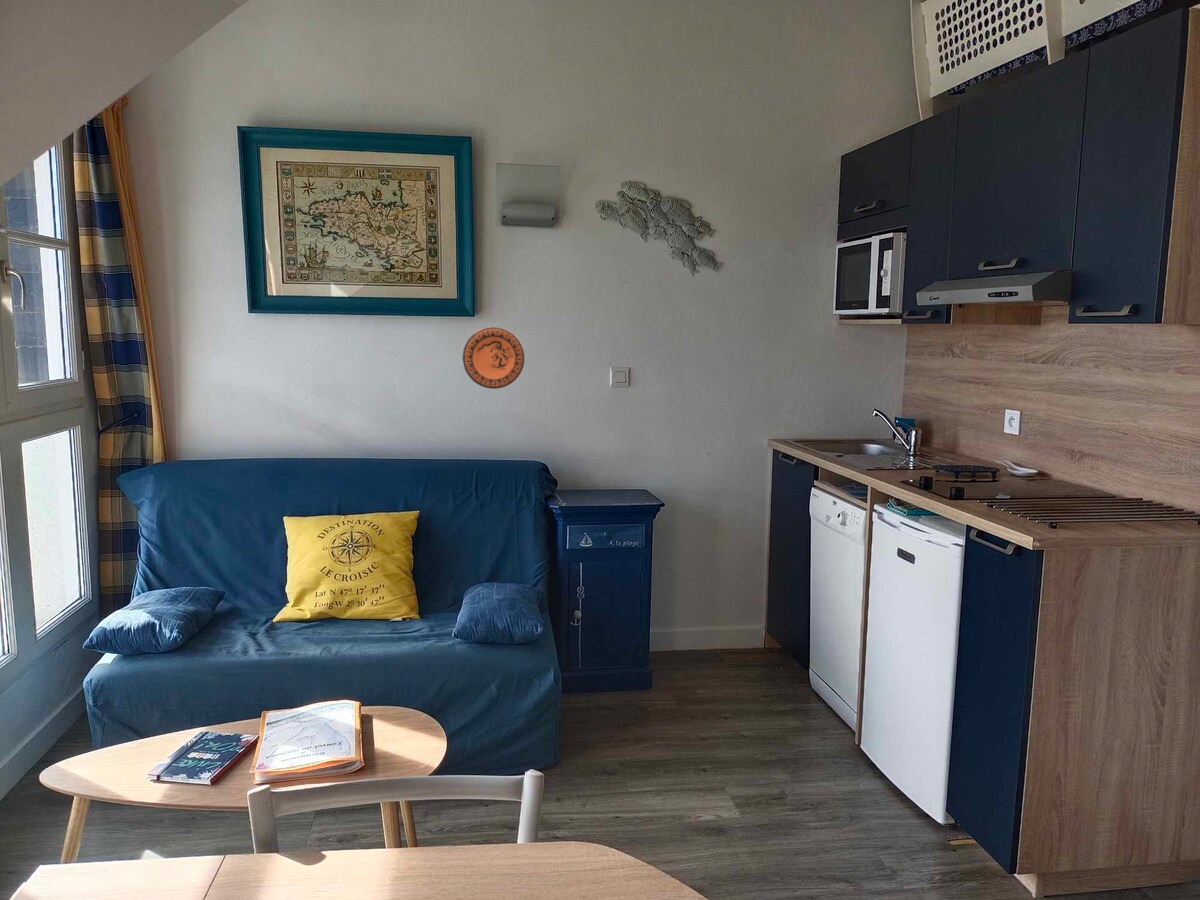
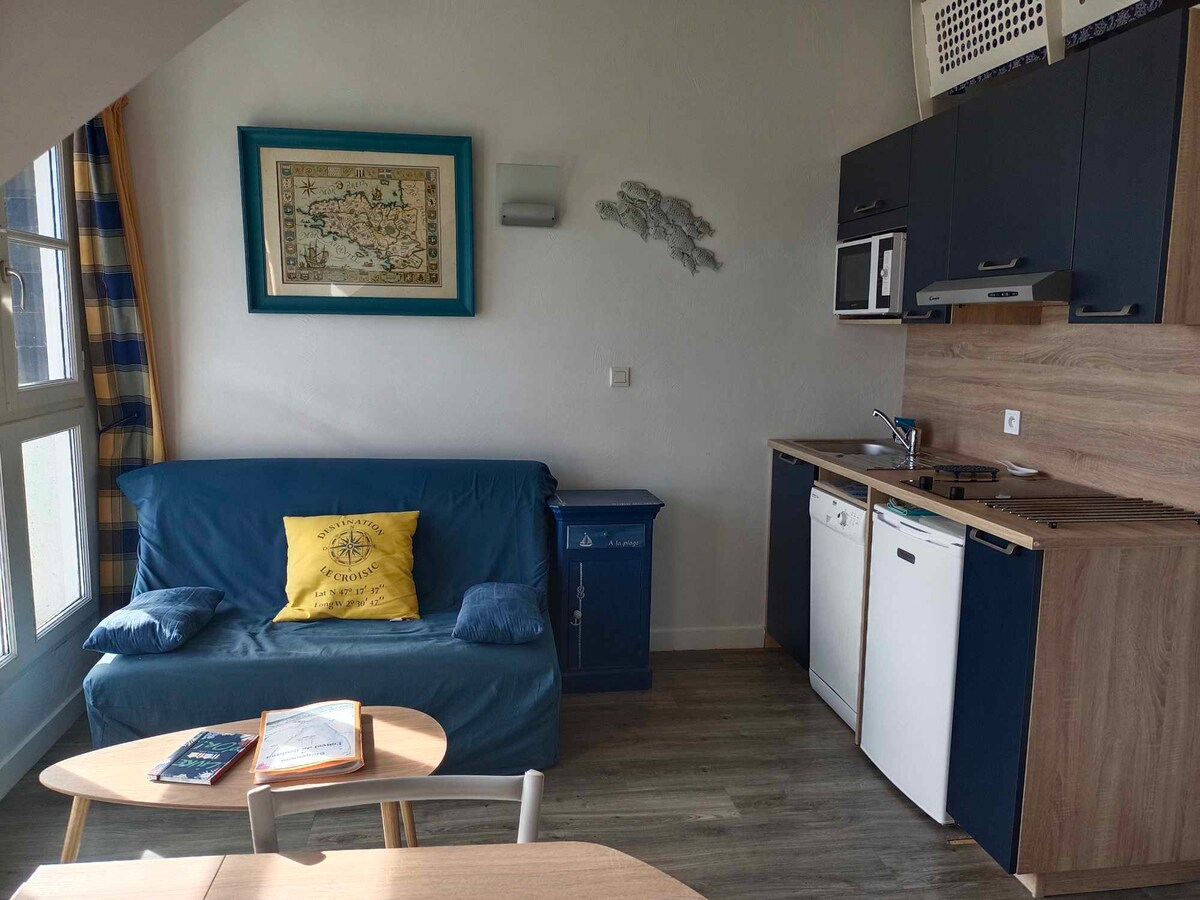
- decorative plate [462,326,525,390]
